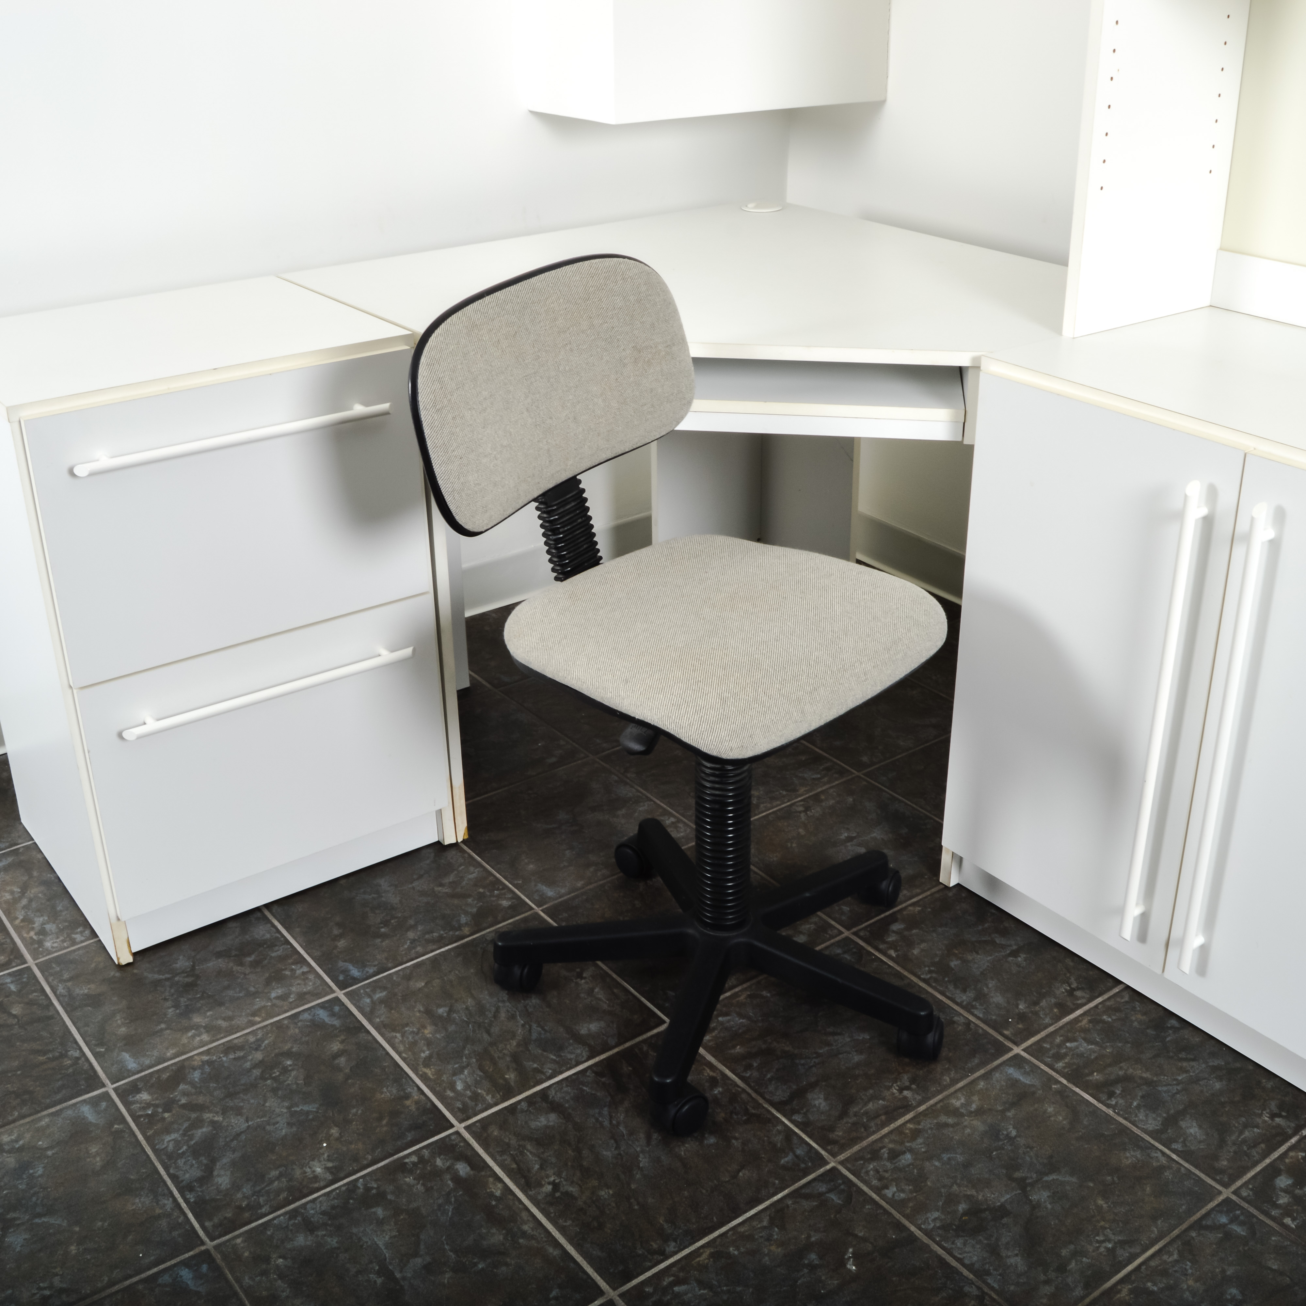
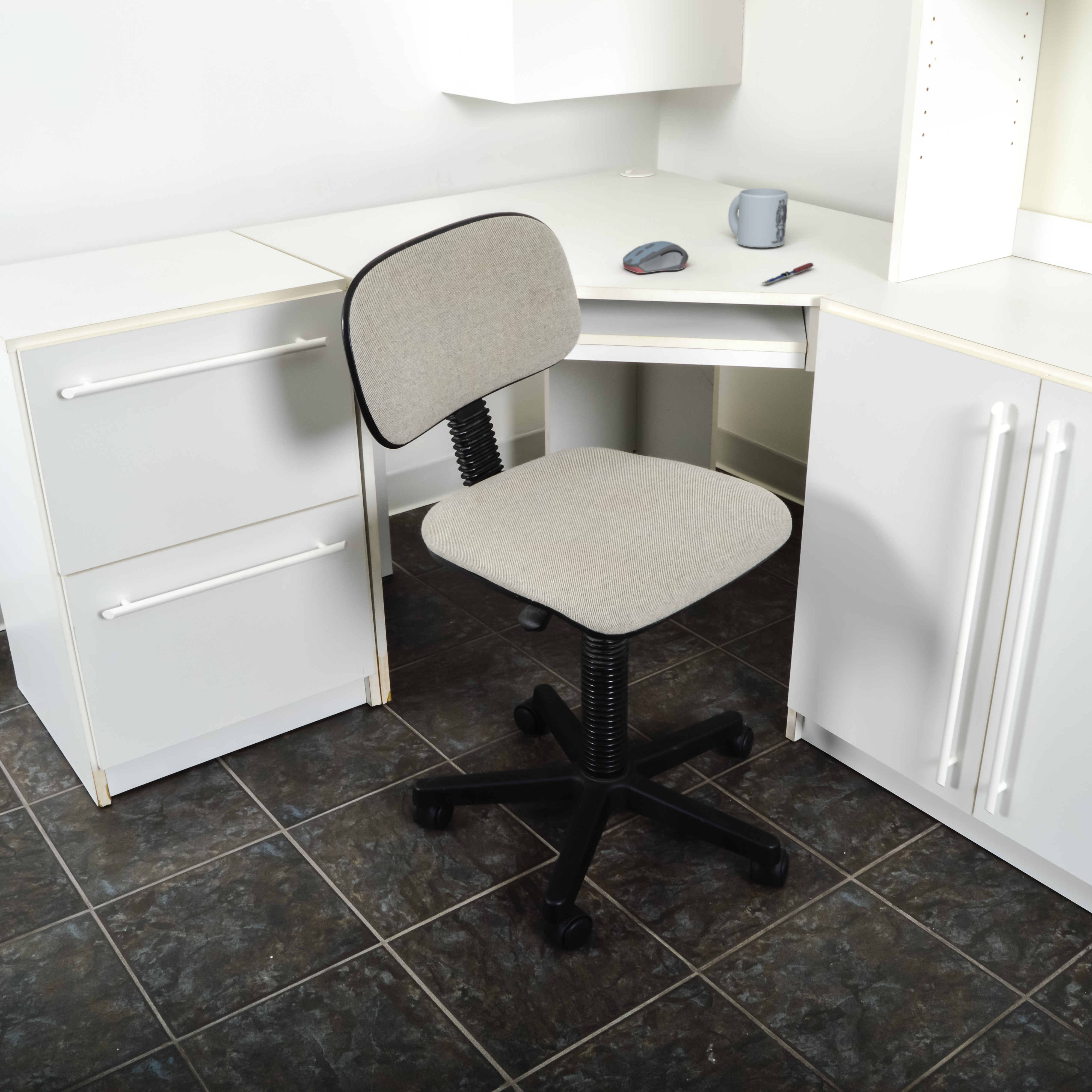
+ pen [760,262,815,285]
+ computer mouse [622,241,689,274]
+ mug [728,188,788,248]
